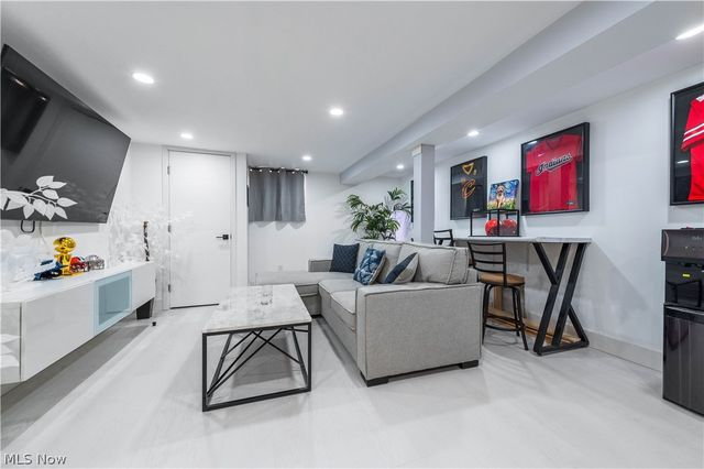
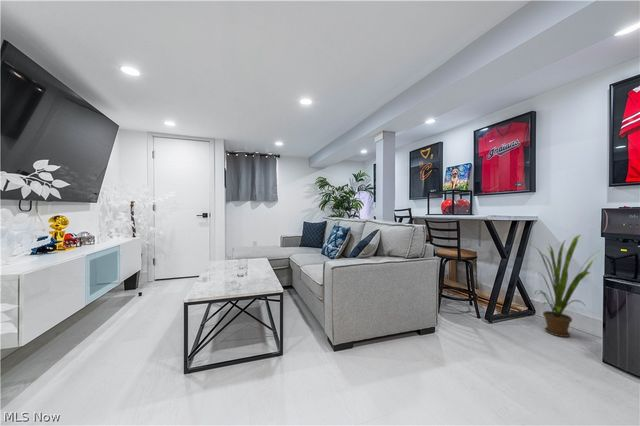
+ house plant [529,234,600,338]
